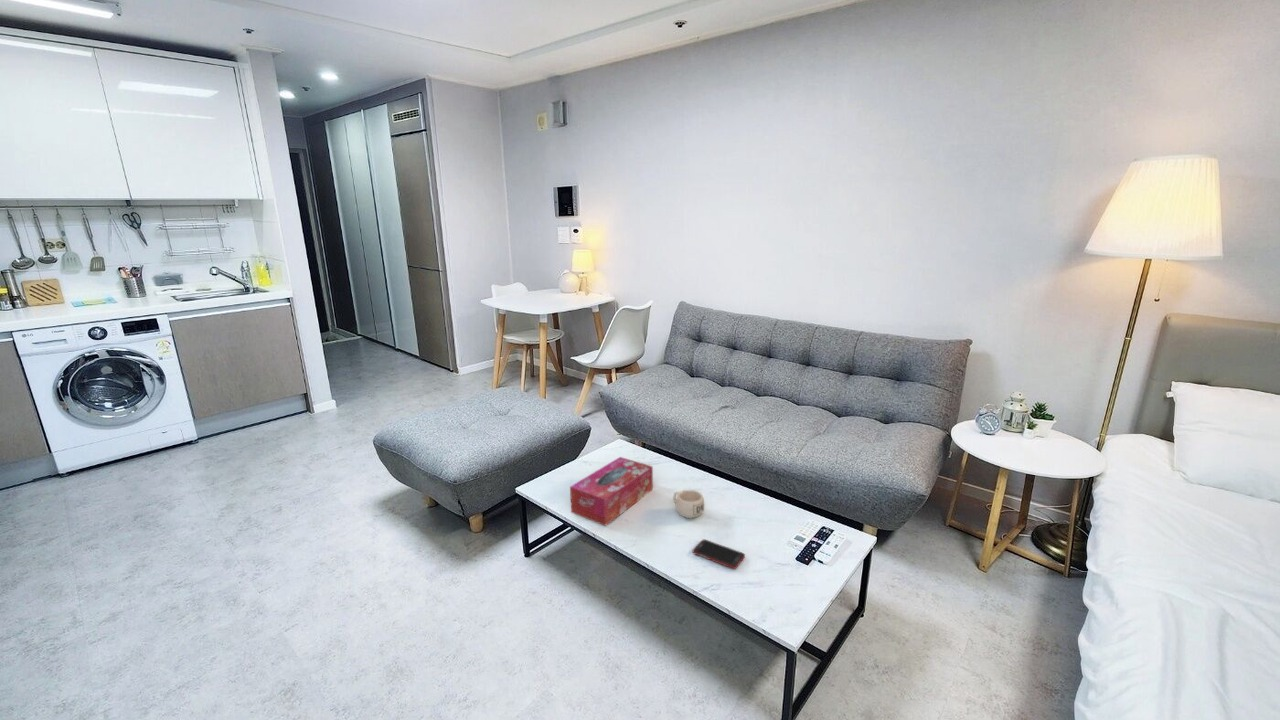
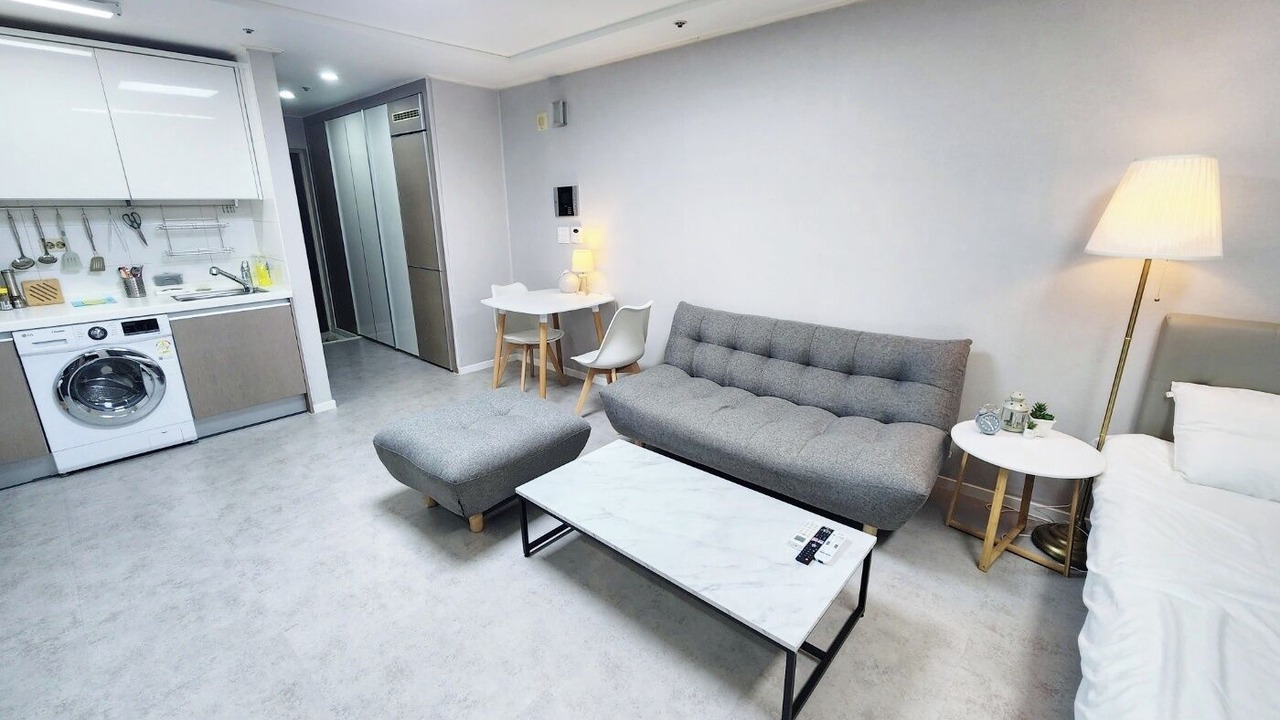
- tissue box [569,456,654,527]
- cell phone [692,539,746,570]
- mug [672,489,705,519]
